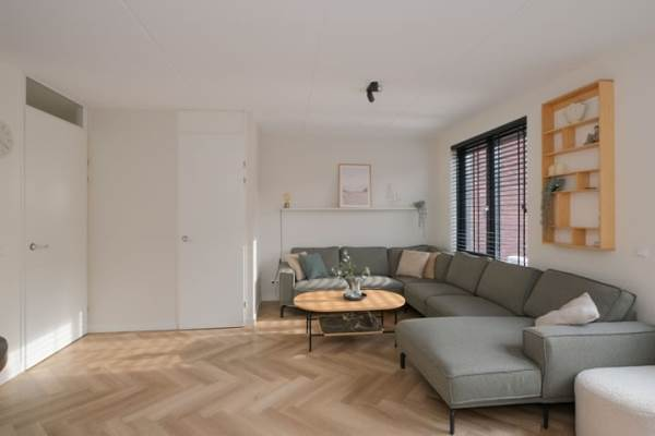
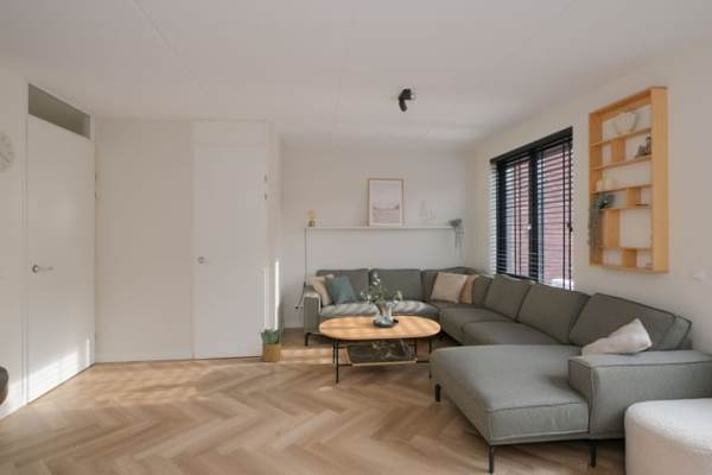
+ potted plant [259,328,282,363]
